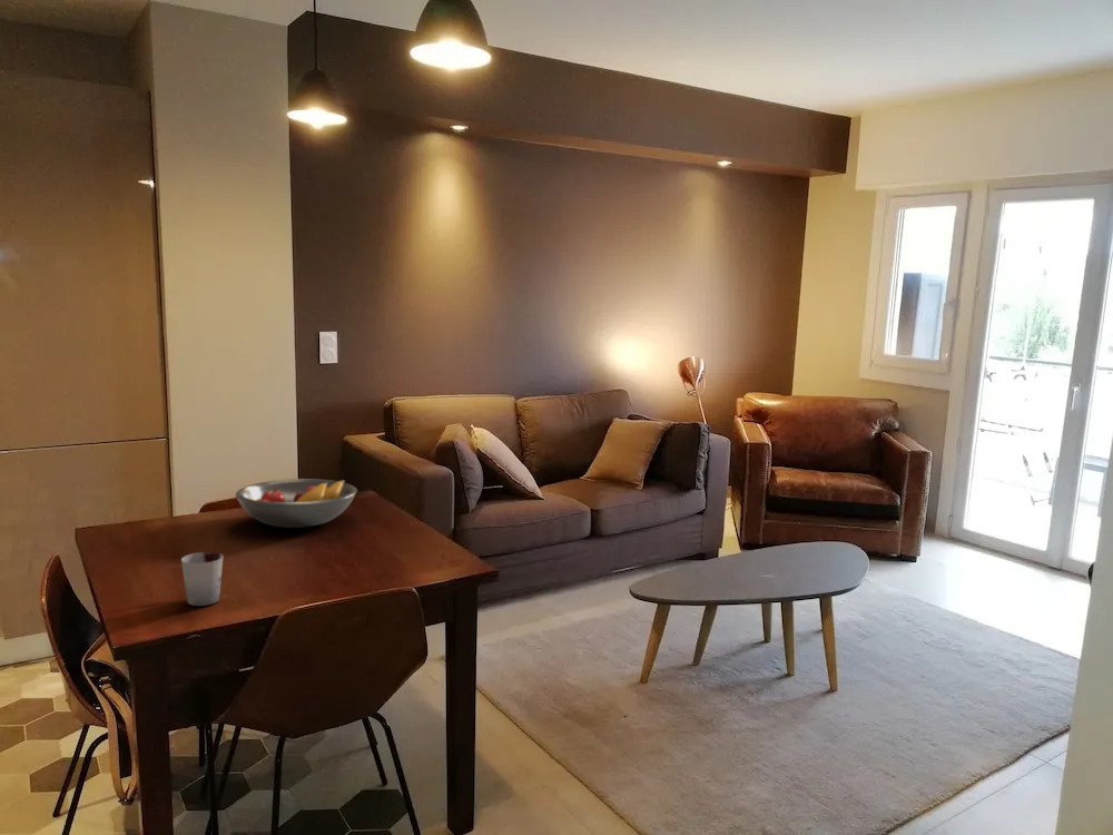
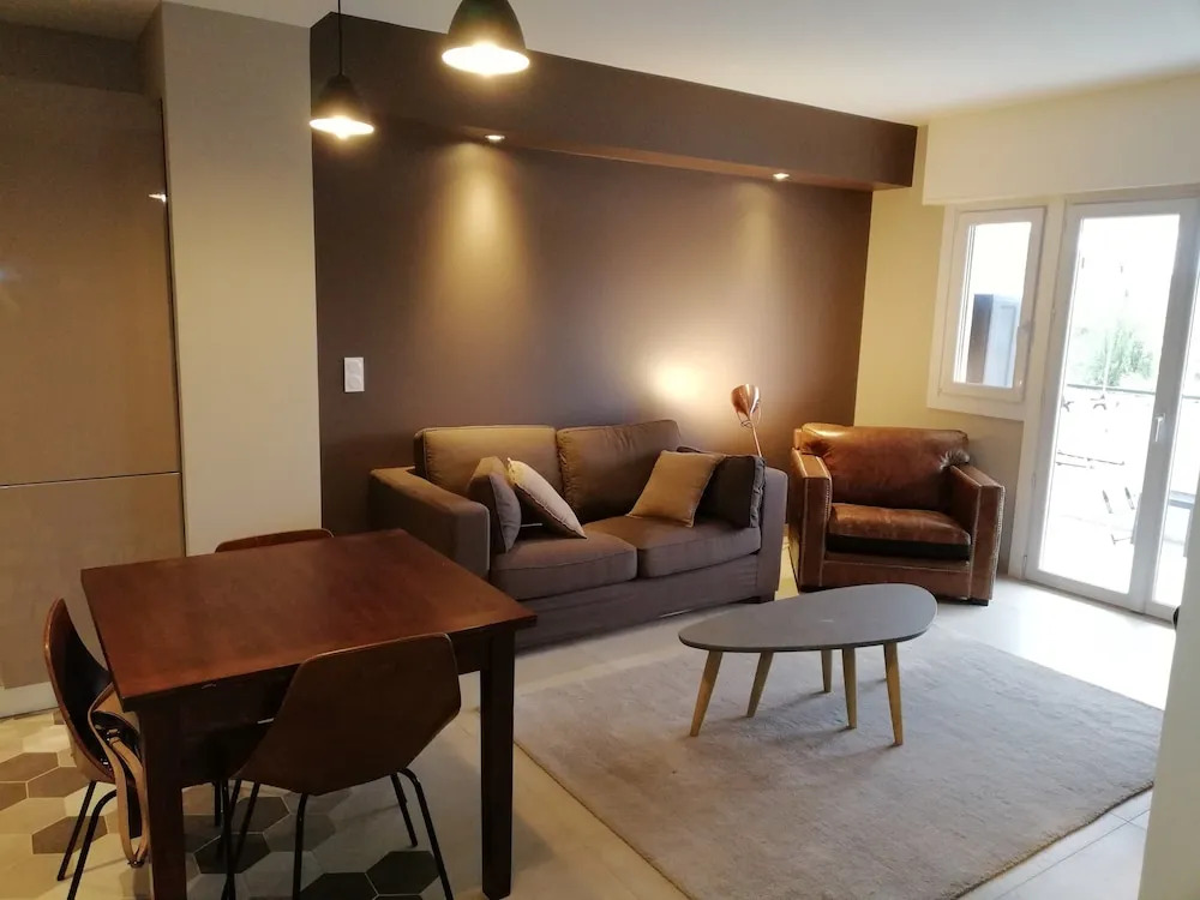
- fruit bowl [235,478,358,529]
- cup [180,551,225,607]
